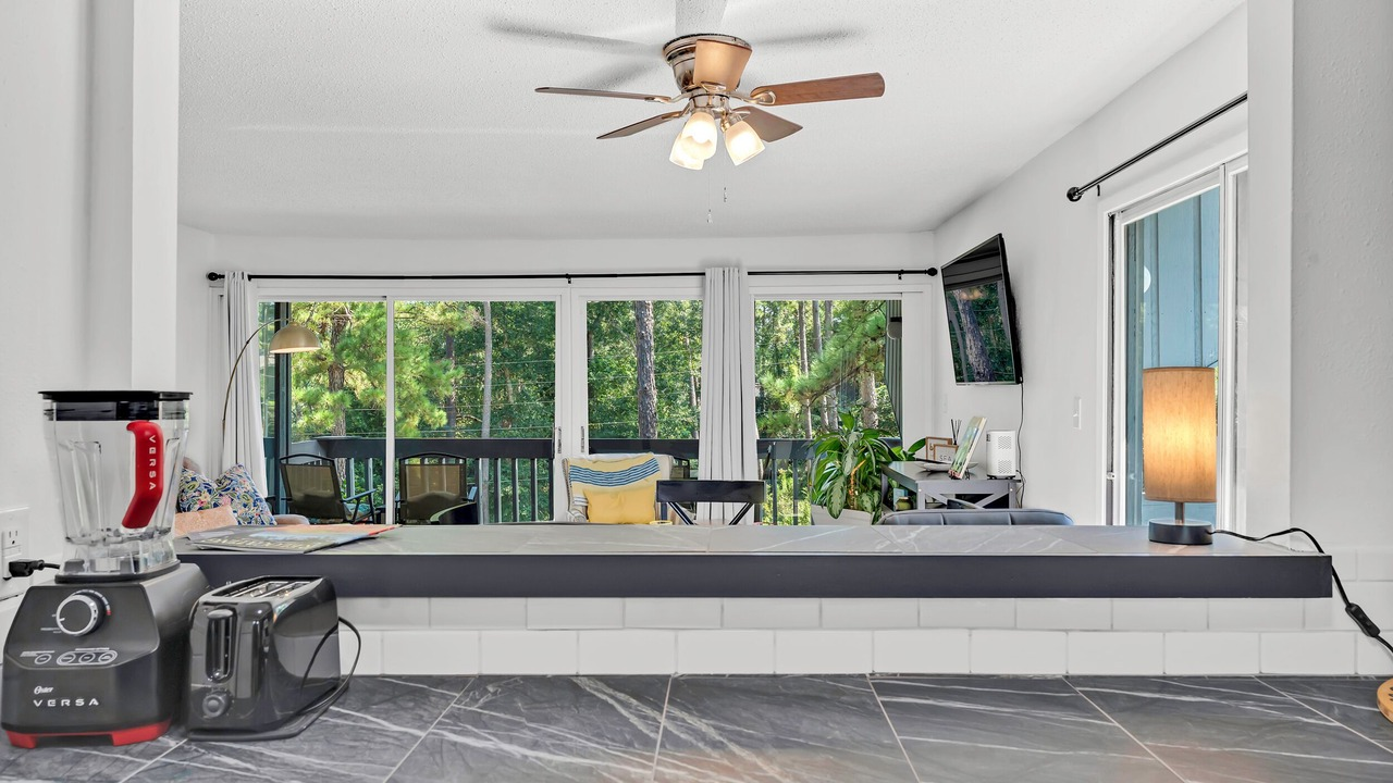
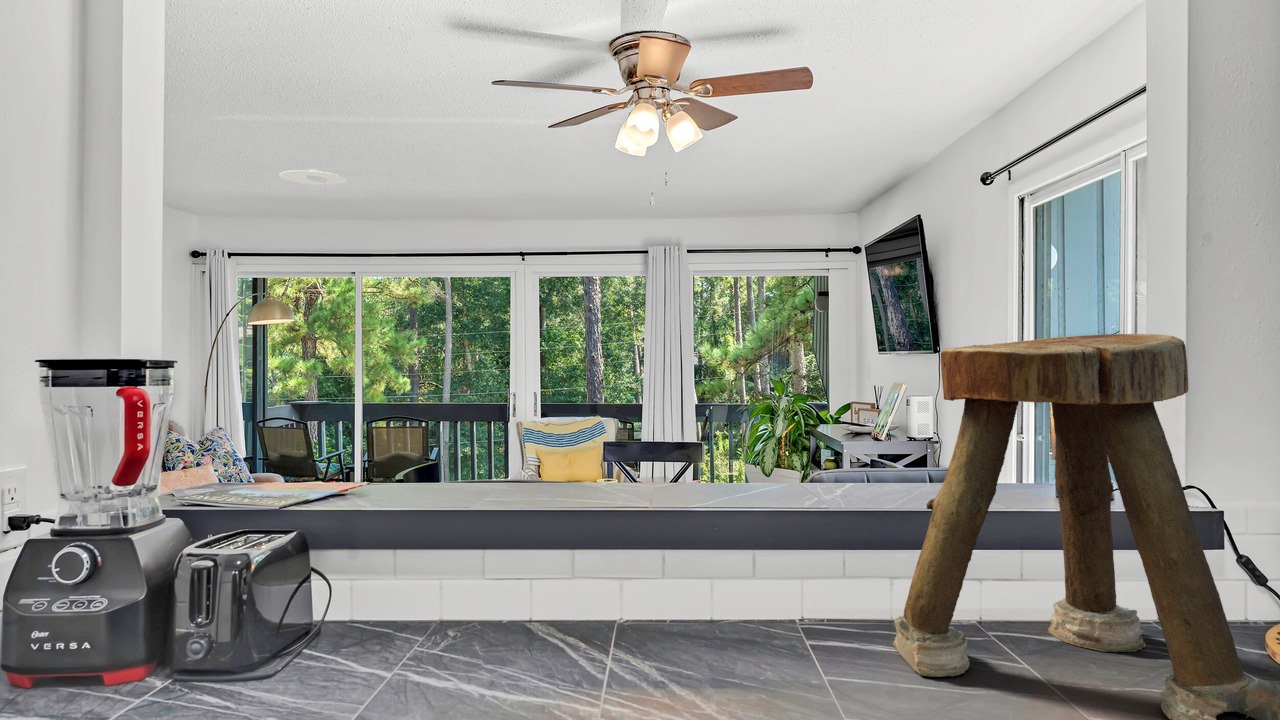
+ recessed light [278,168,348,186]
+ stool [891,333,1280,720]
